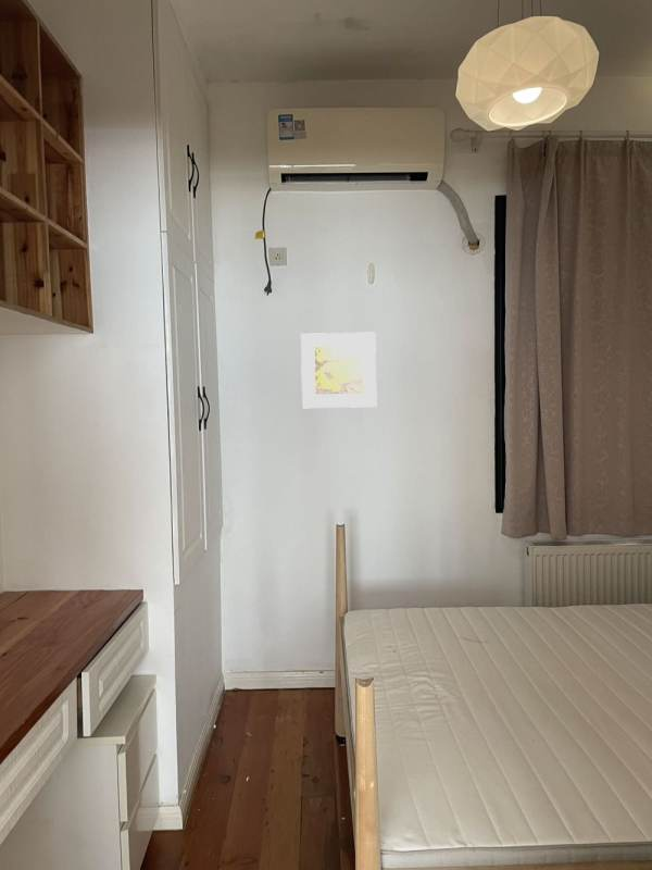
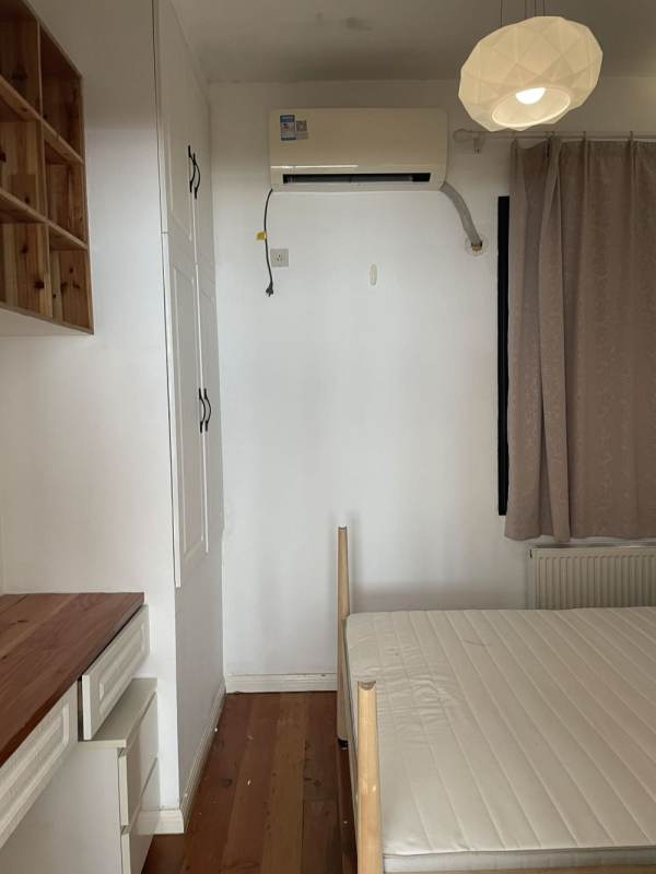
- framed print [300,332,378,409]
